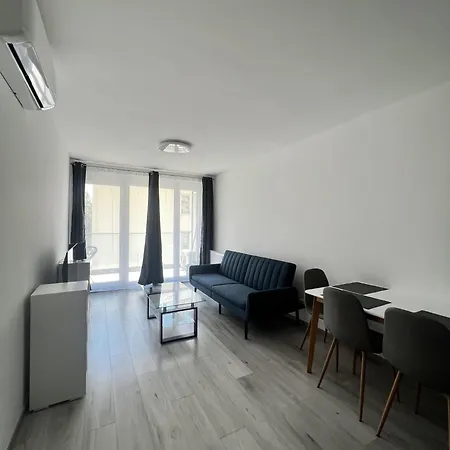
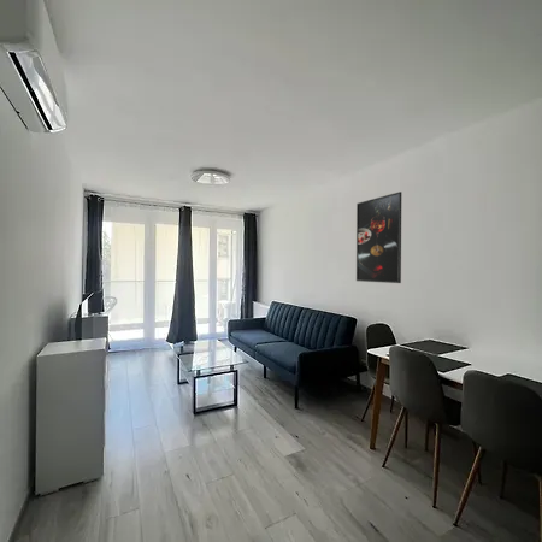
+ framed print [355,190,402,284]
